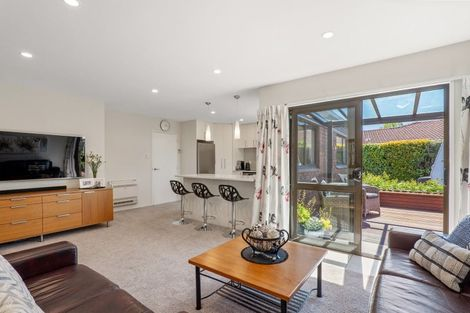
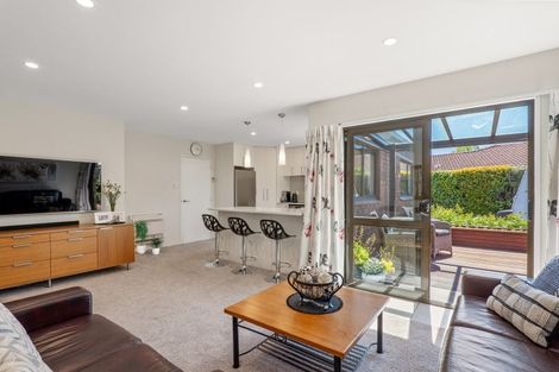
+ potted plant [134,219,164,256]
